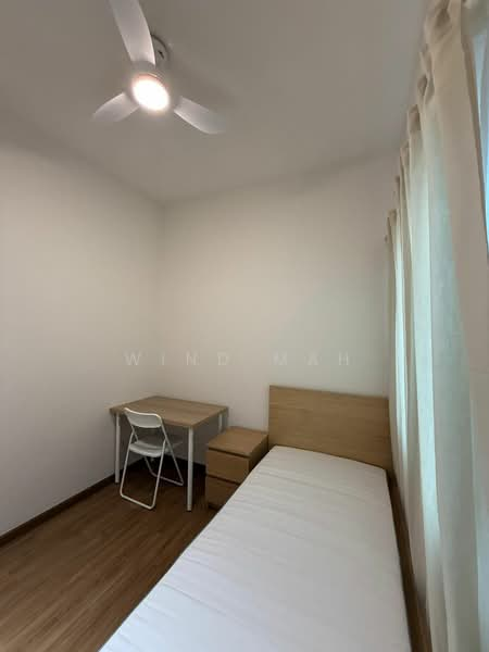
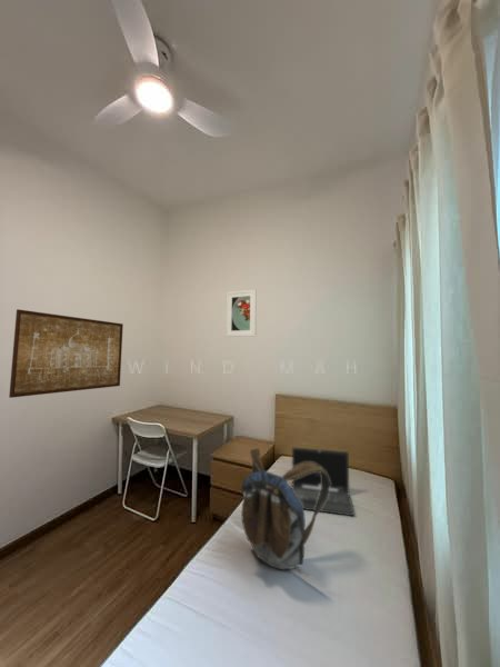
+ laptop [291,447,356,517]
+ wall art [8,308,124,399]
+ backpack [240,447,330,571]
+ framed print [224,288,258,338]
